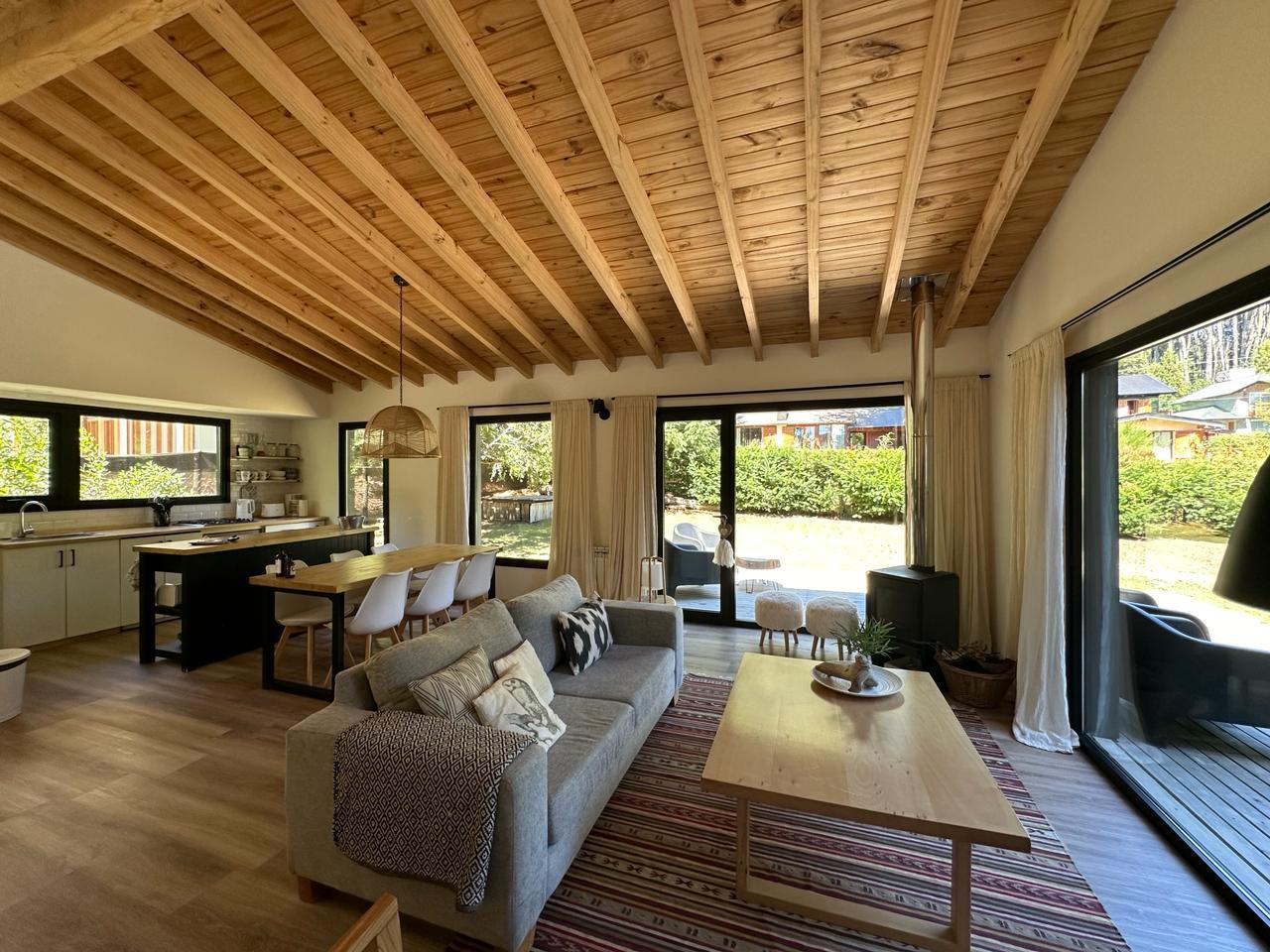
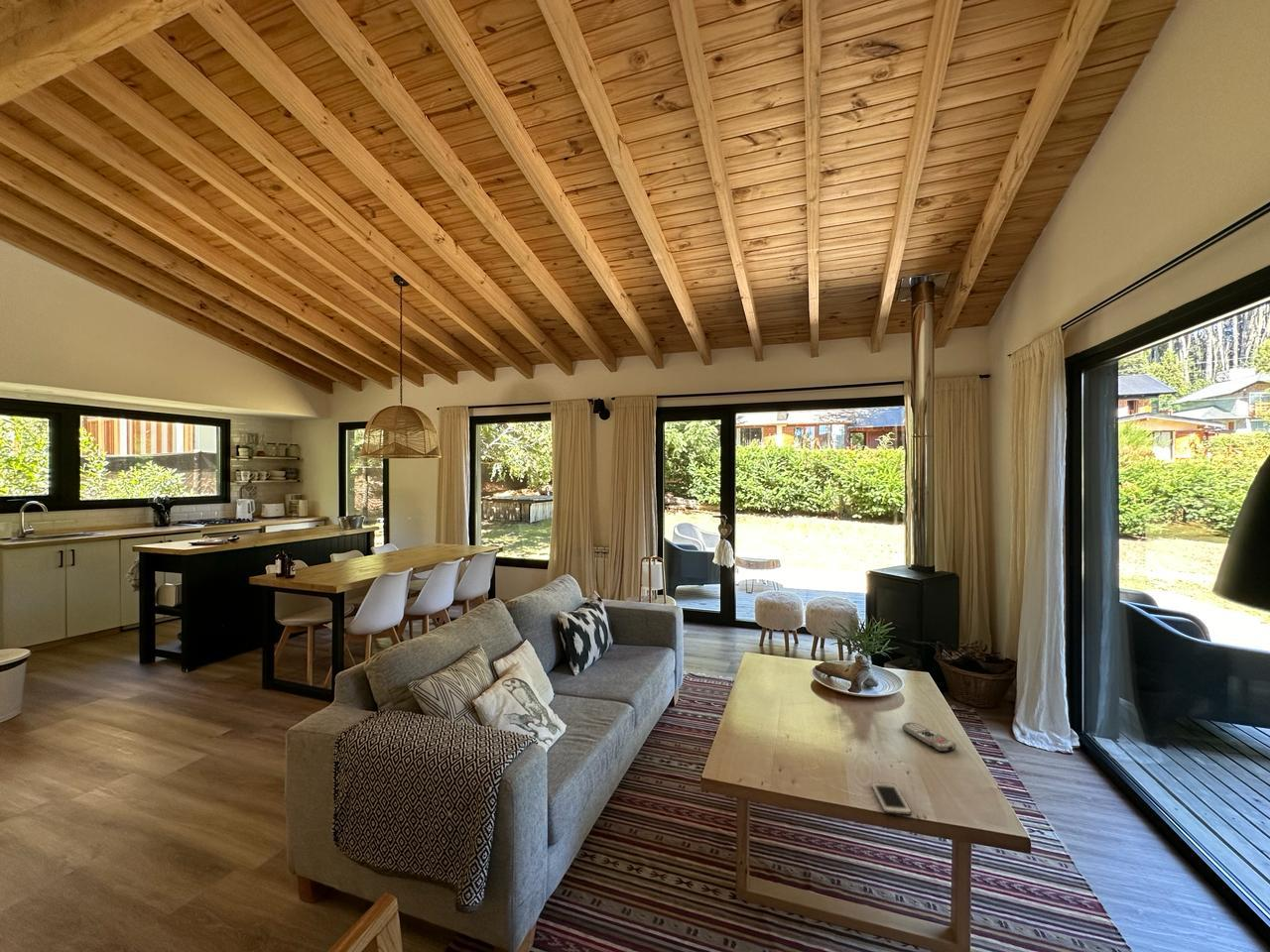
+ remote control [901,721,957,753]
+ cell phone [870,781,913,816]
